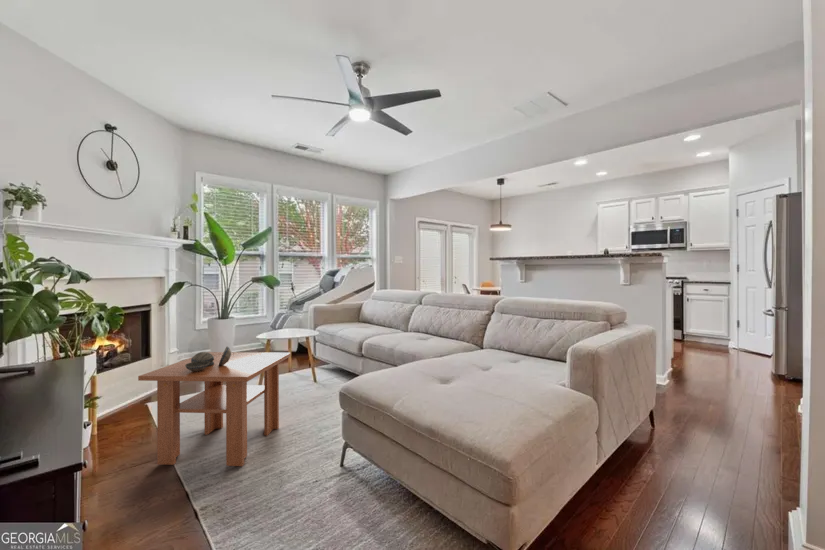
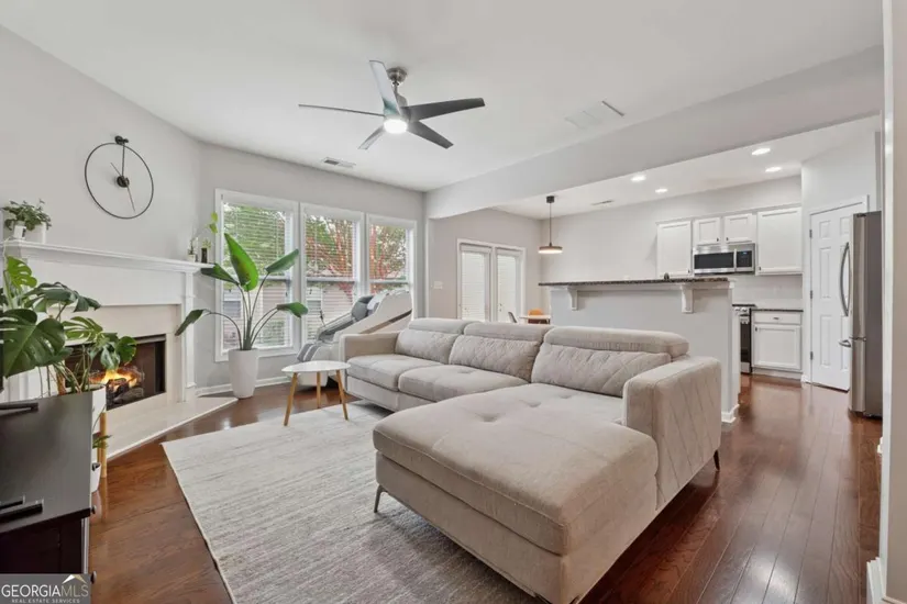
- decorative bowl [185,346,232,372]
- coffee table [137,351,292,467]
